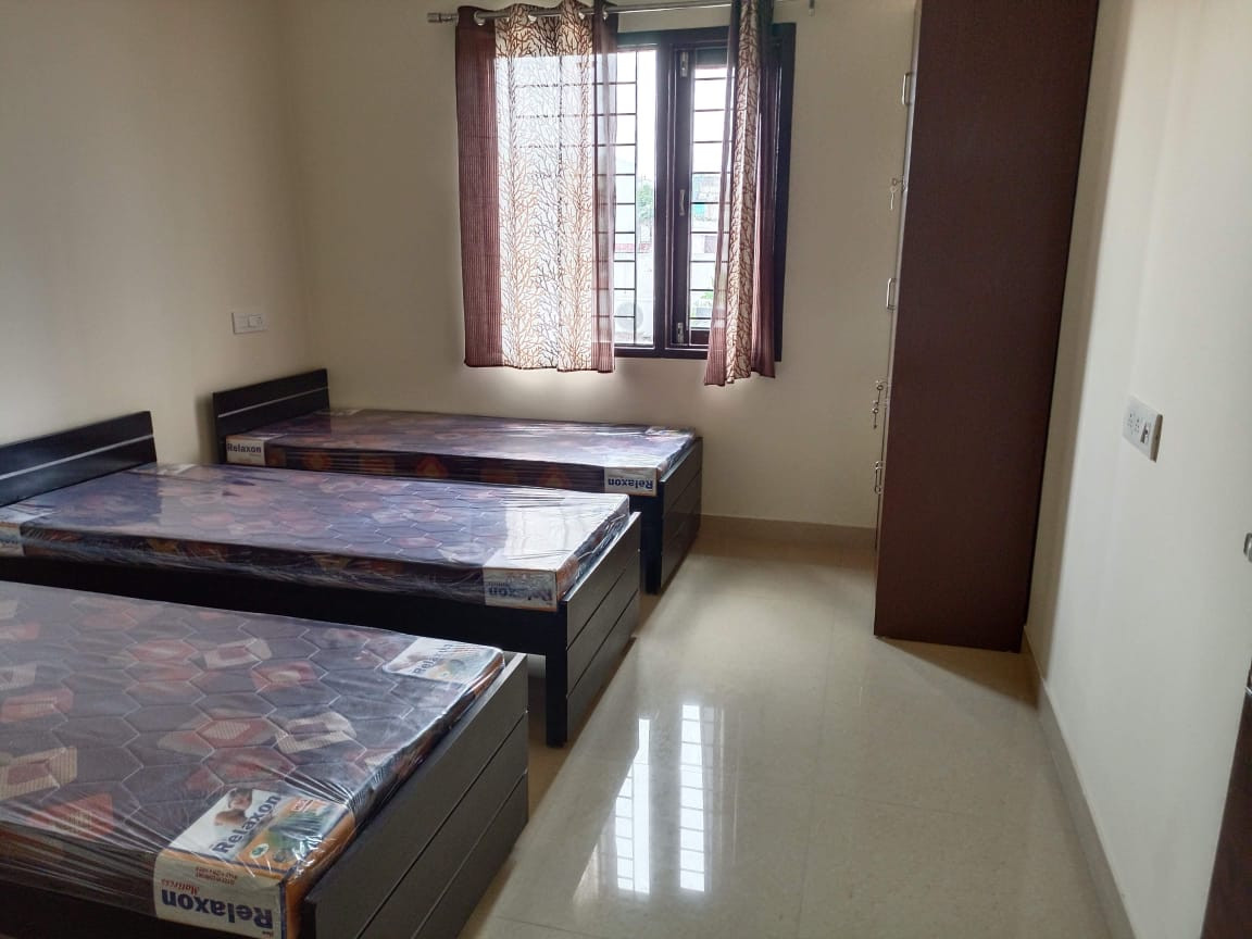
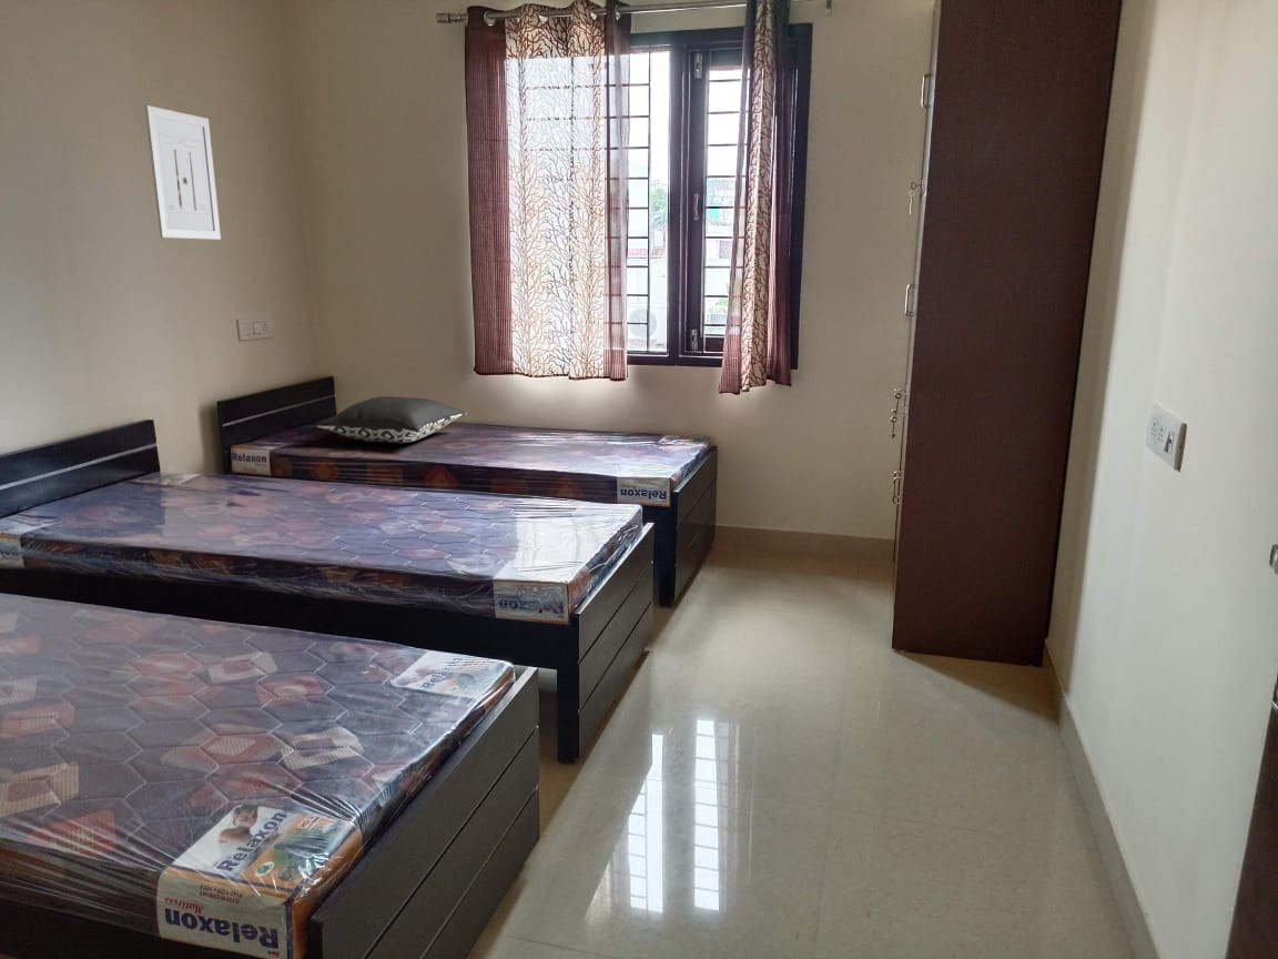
+ wall art [144,104,222,241]
+ pillow [316,395,467,444]
